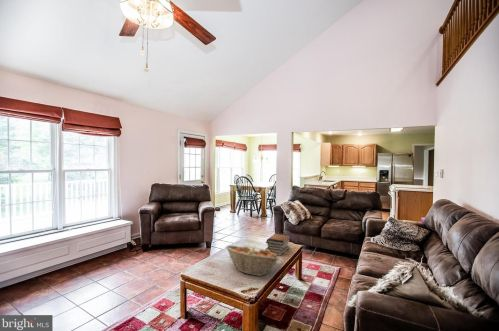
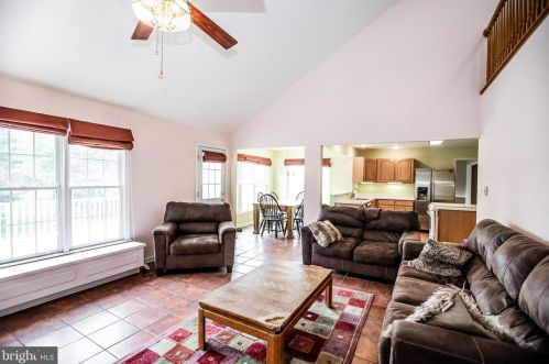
- fruit basket [224,244,280,277]
- book stack [265,232,291,257]
